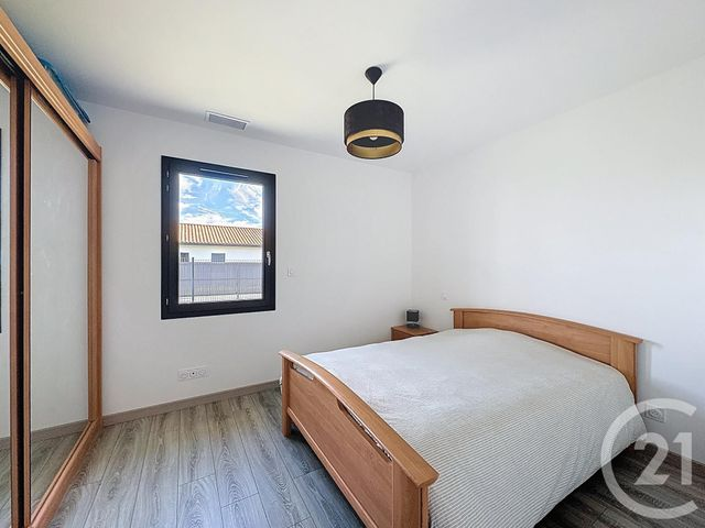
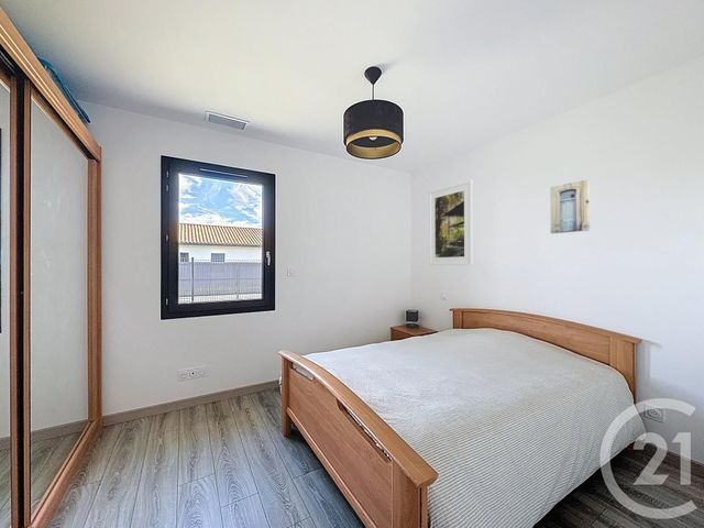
+ wall art [549,178,591,234]
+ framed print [428,179,474,266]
